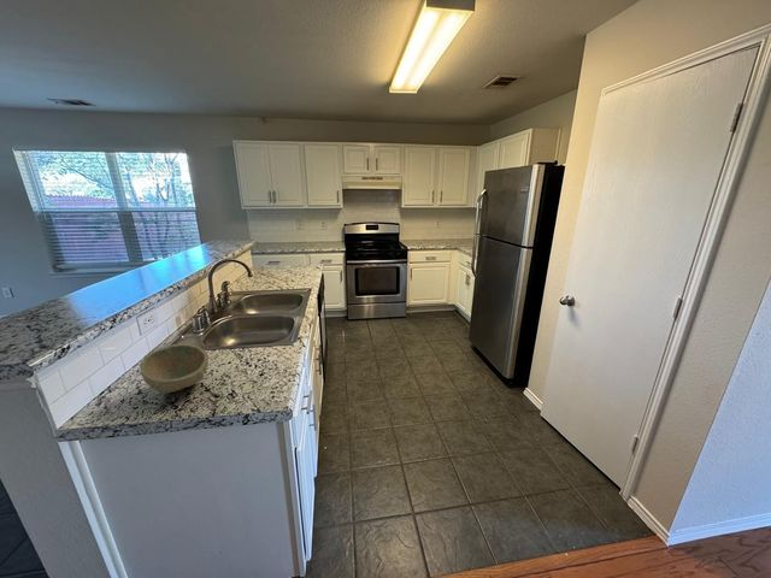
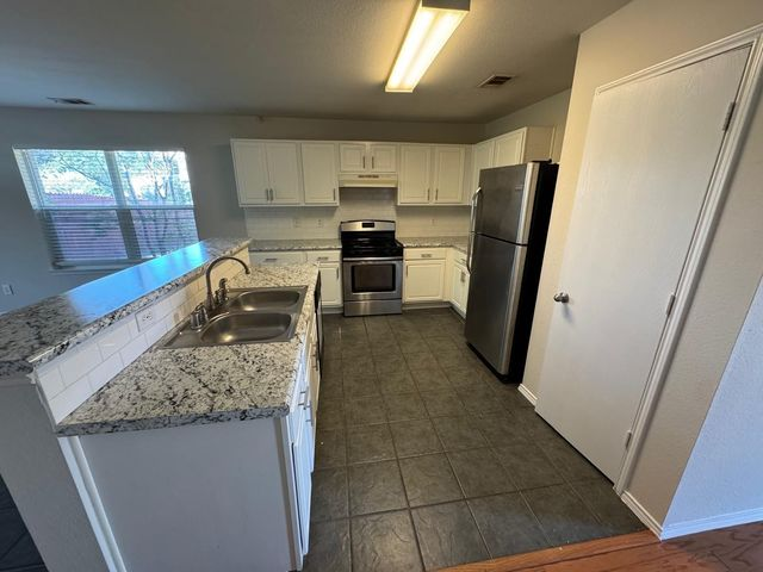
- bowl [139,342,210,394]
